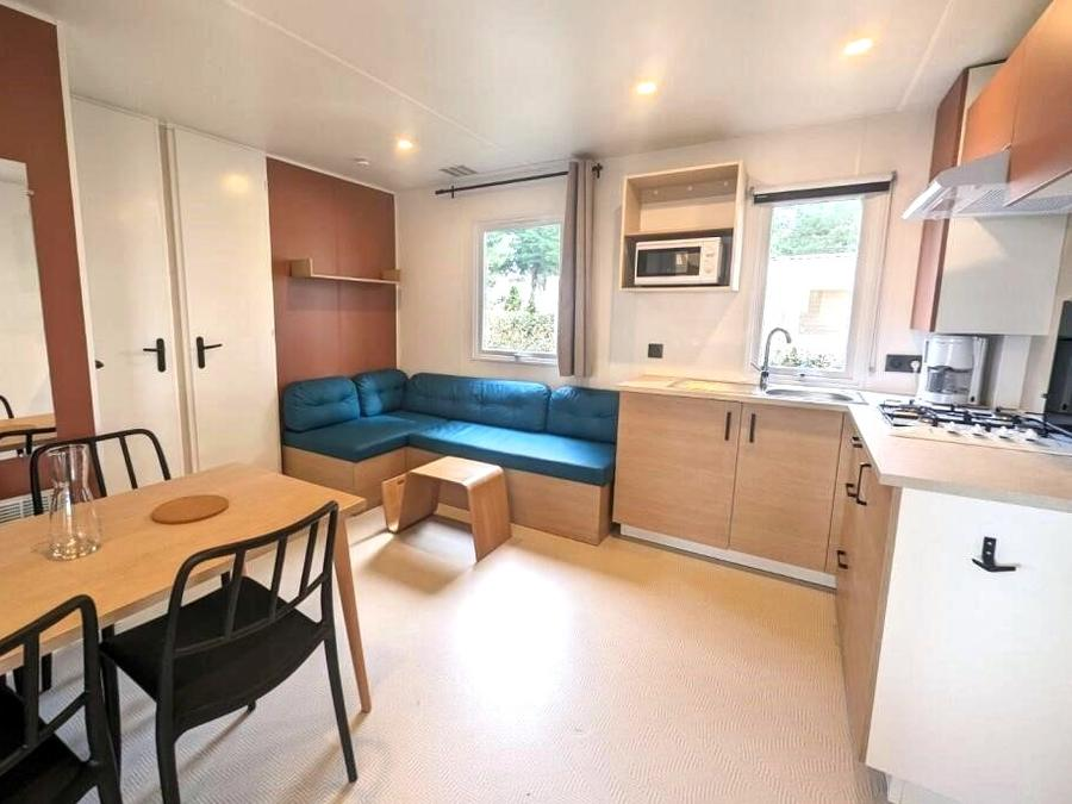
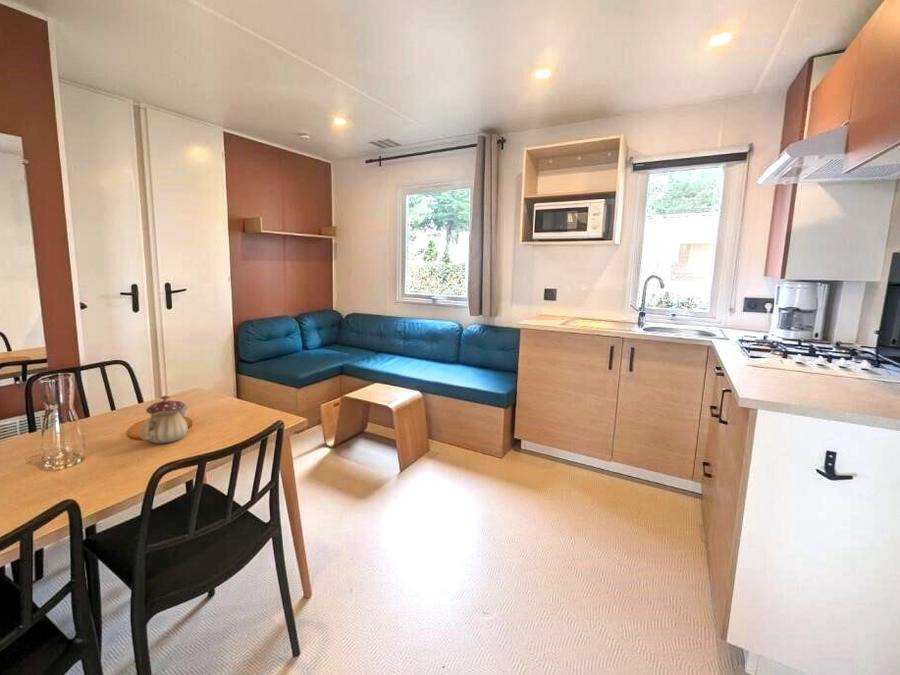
+ teapot [138,395,190,445]
